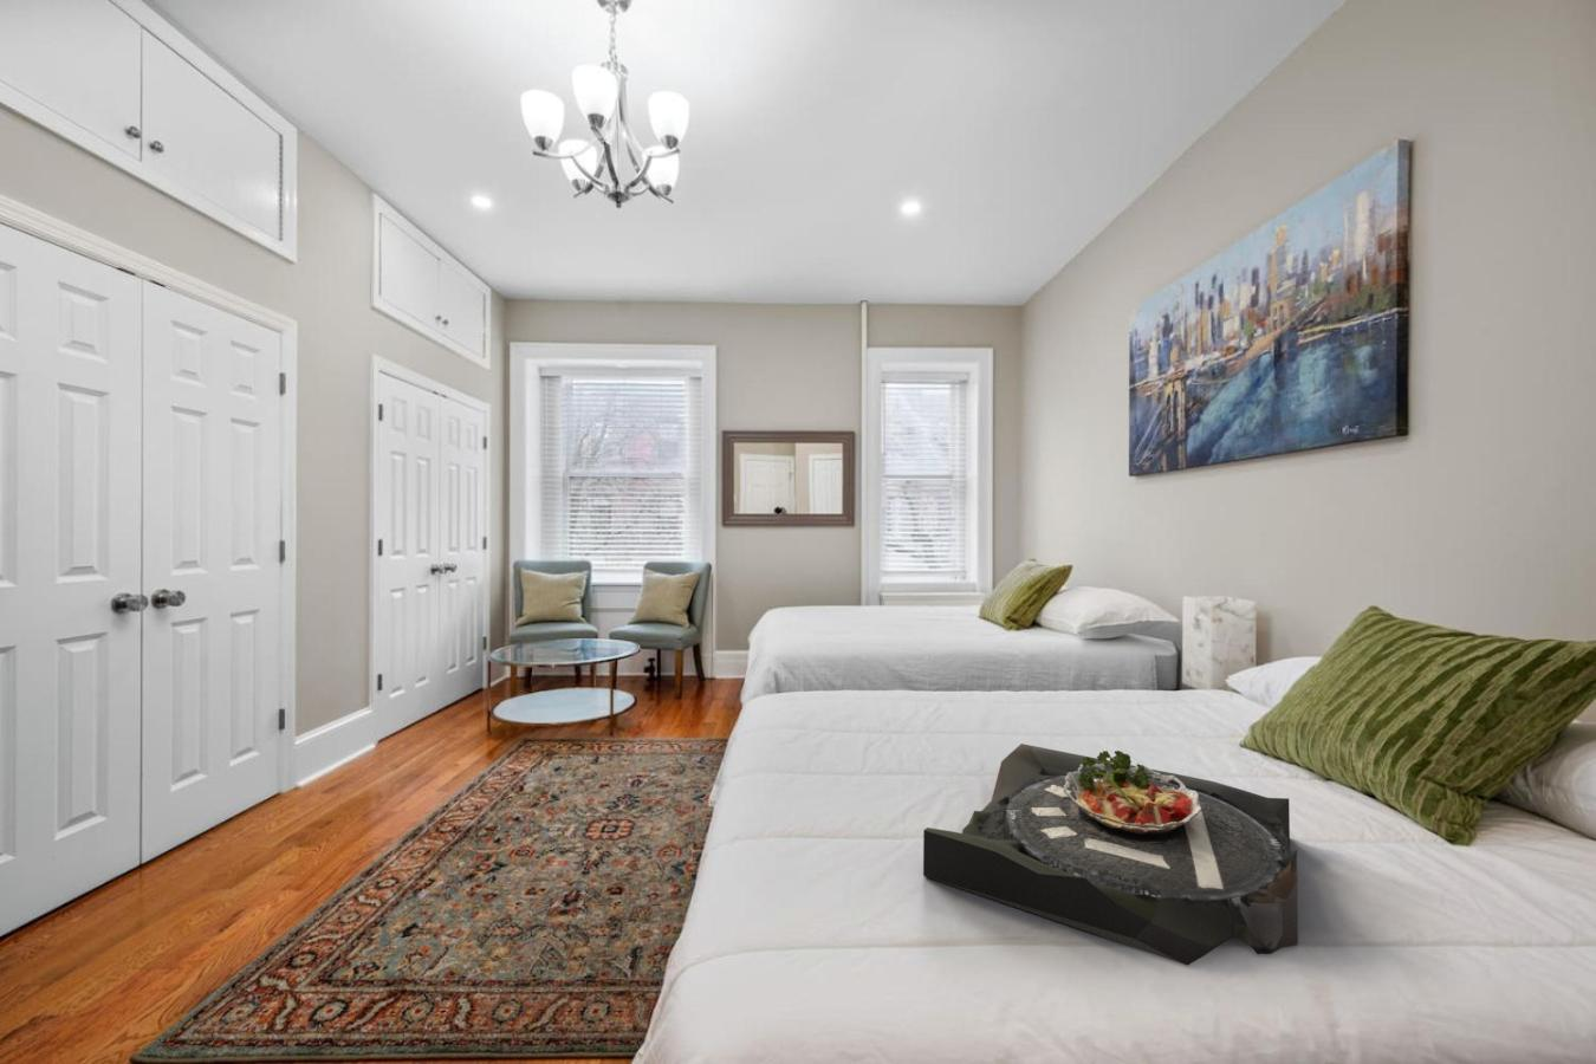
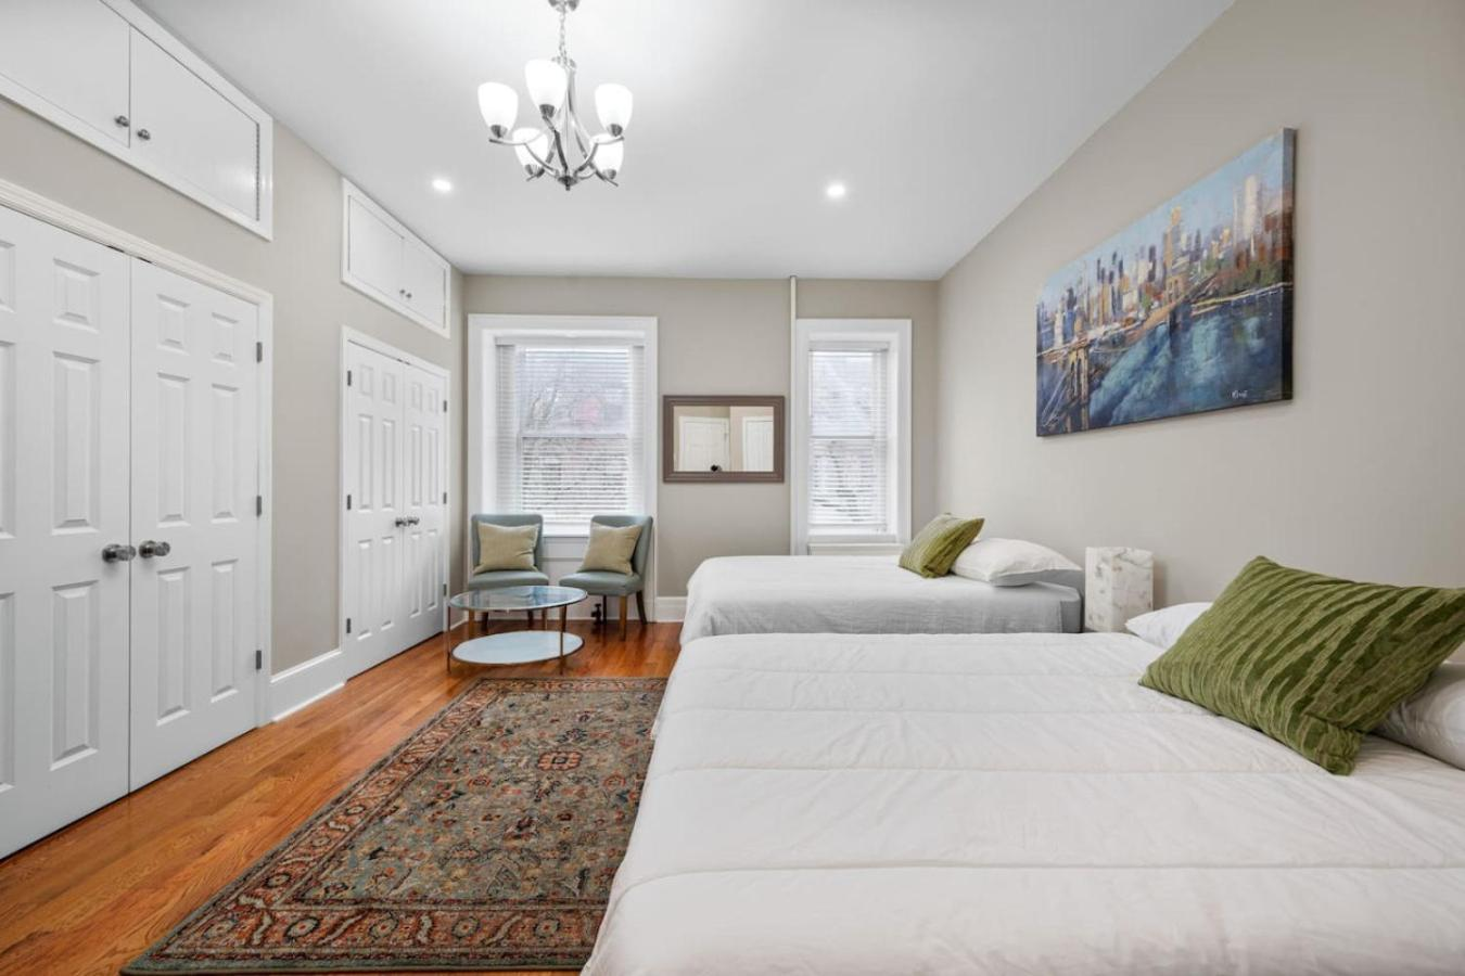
- serving tray [923,742,1299,967]
